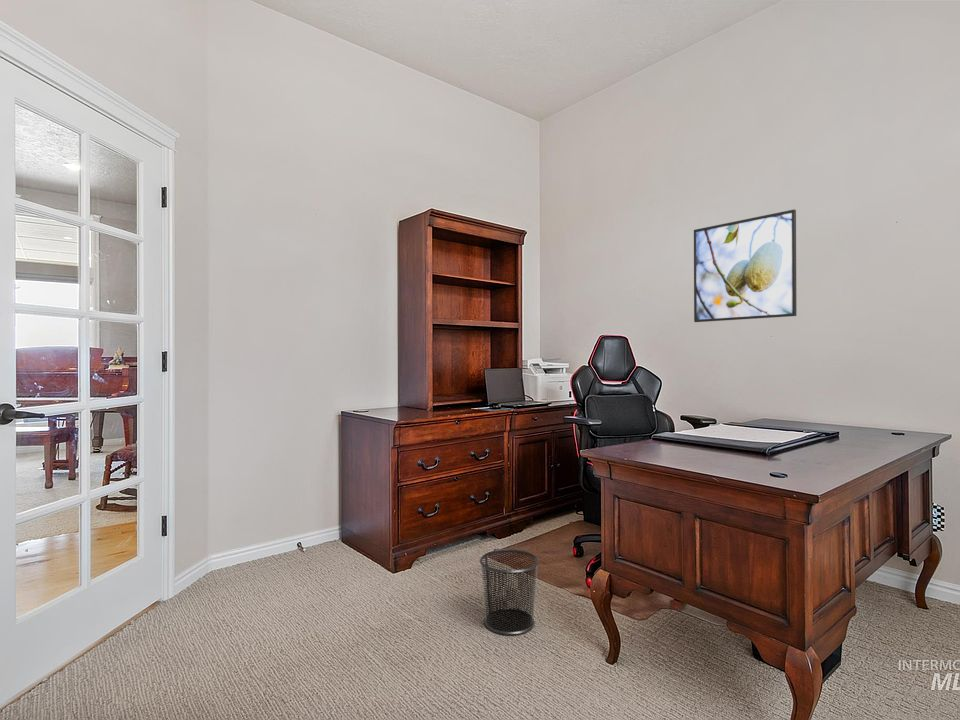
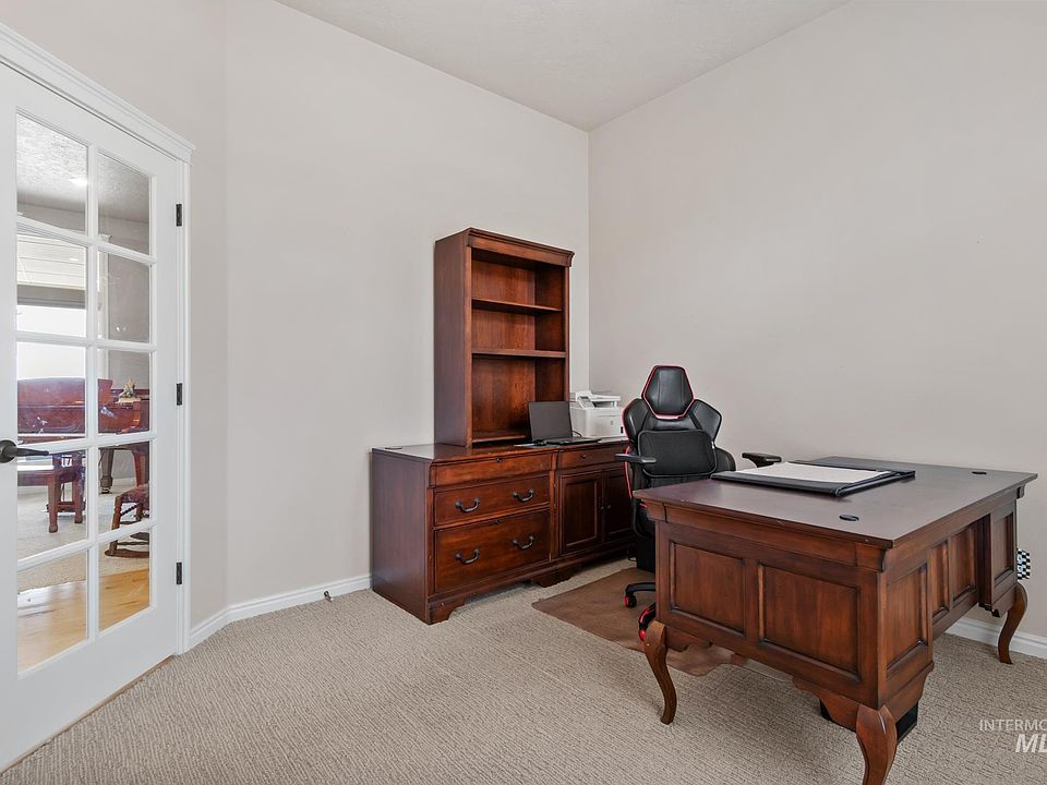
- waste bin [479,548,540,636]
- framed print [693,208,798,323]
